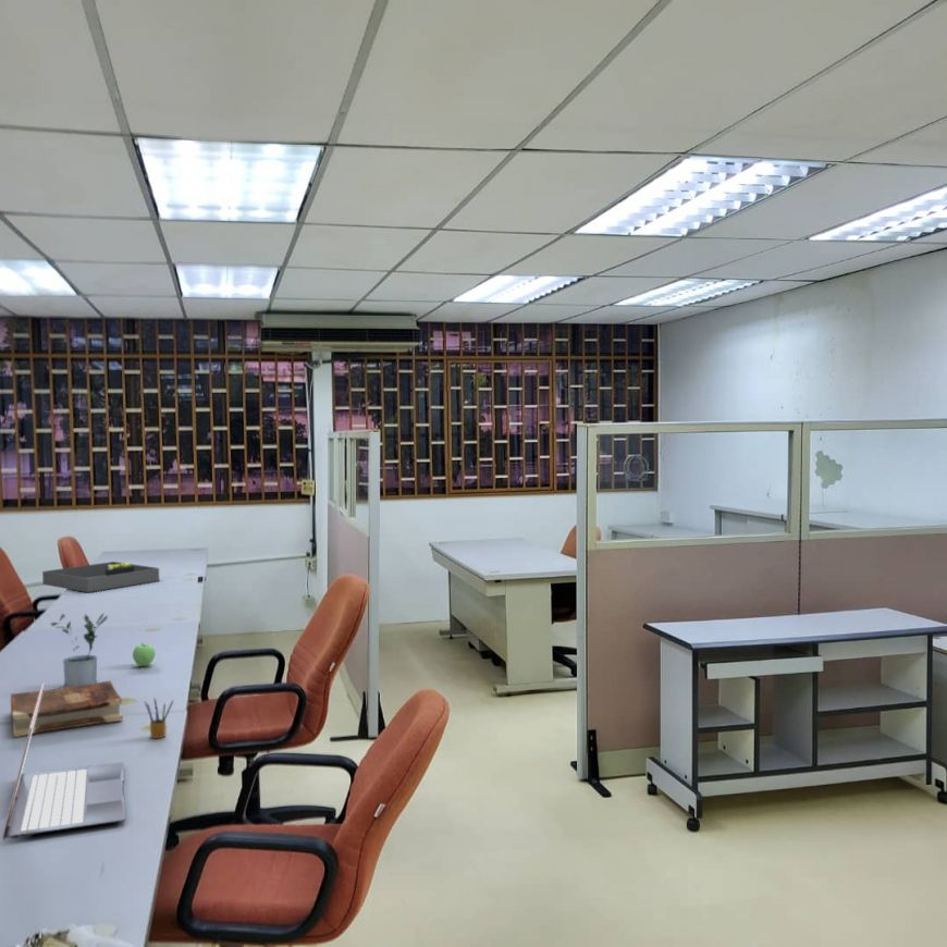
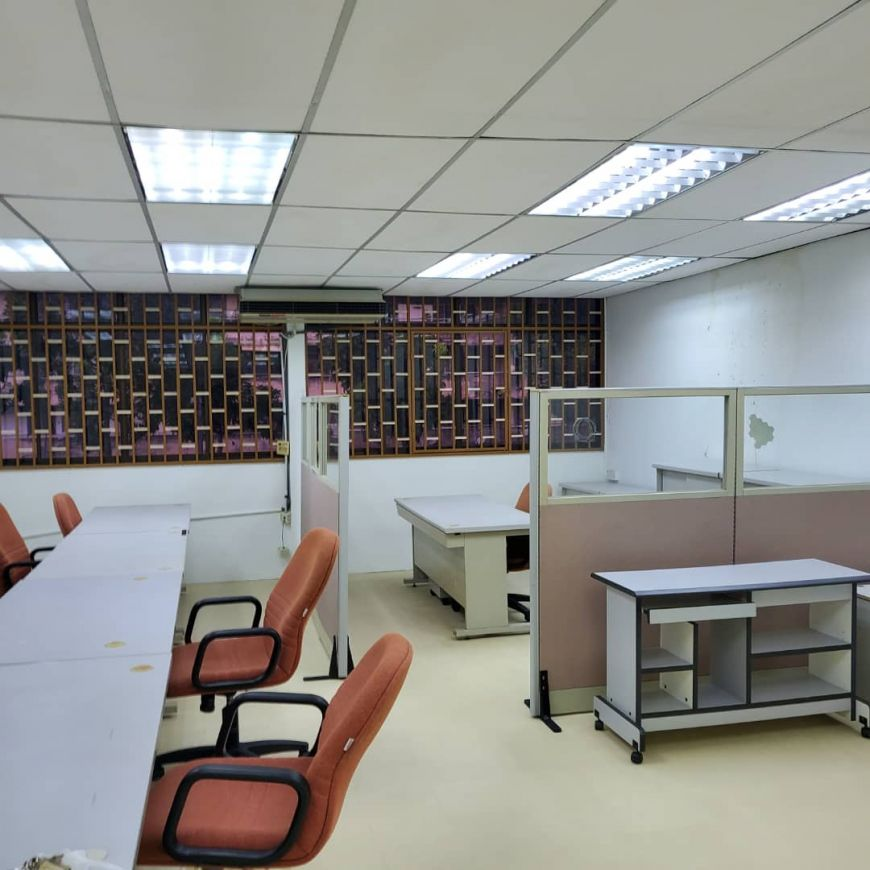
- apple [132,642,157,667]
- architectural model [40,561,160,593]
- book [10,679,124,738]
- potted plant [49,612,109,688]
- laptop [1,682,126,841]
- pencil box [144,698,174,739]
